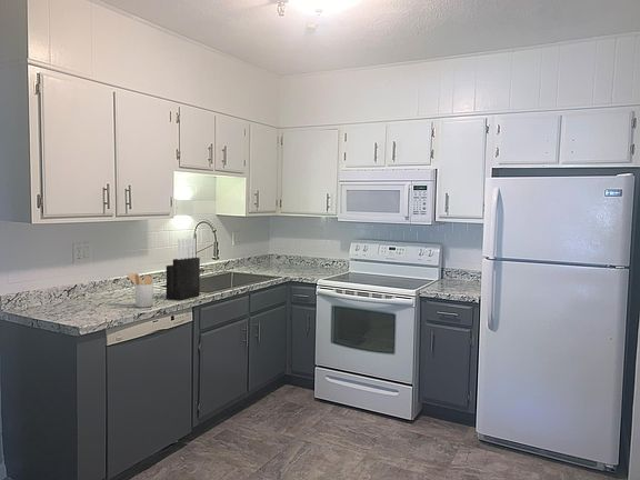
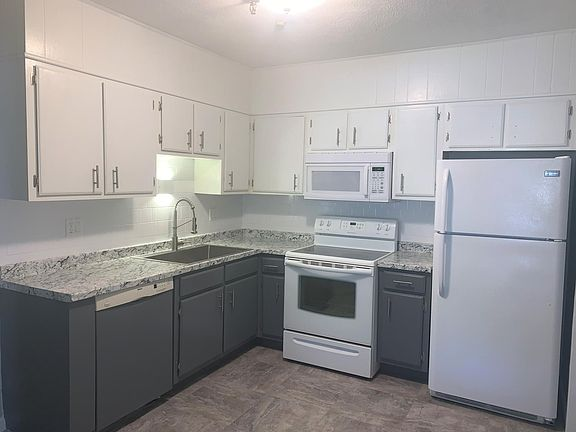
- utensil holder [126,272,154,309]
- knife block [166,238,201,301]
